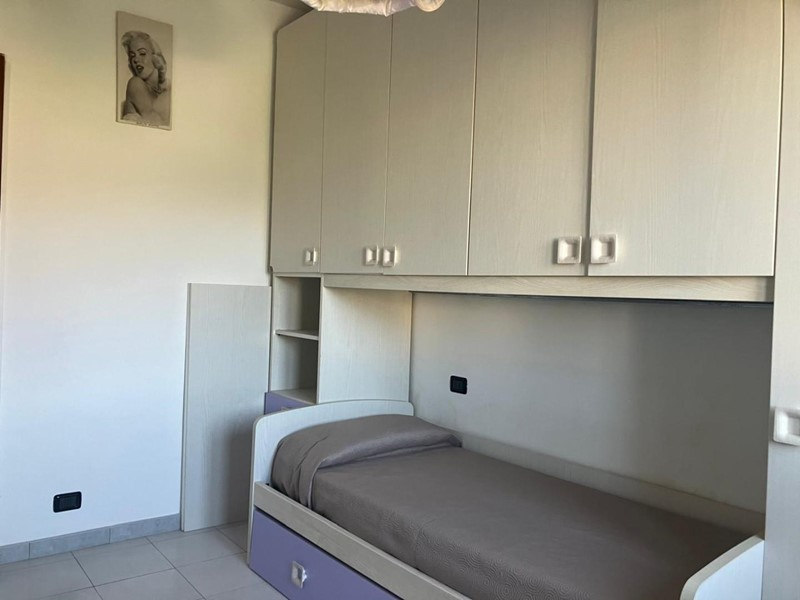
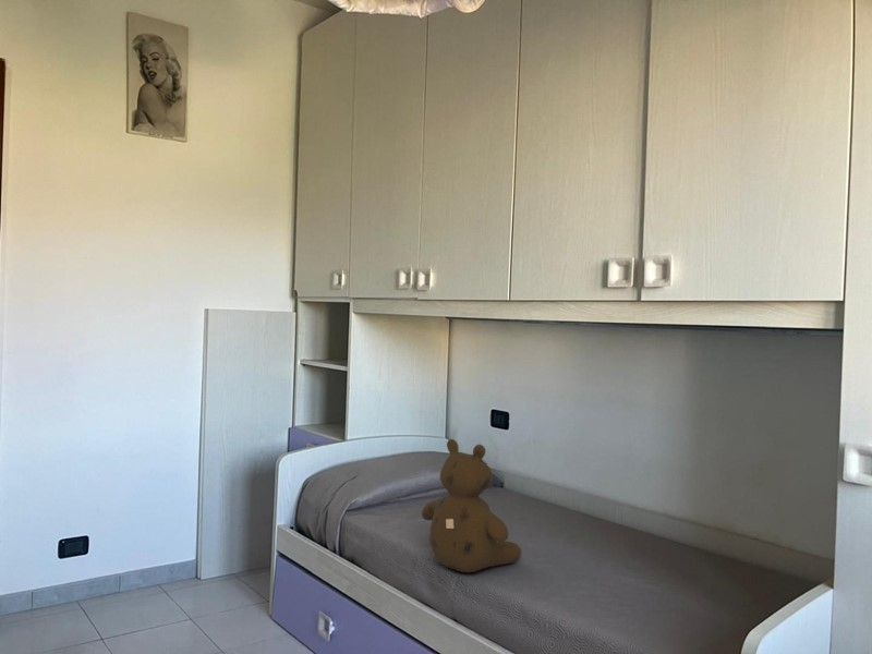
+ teddy bear [421,438,522,573]
